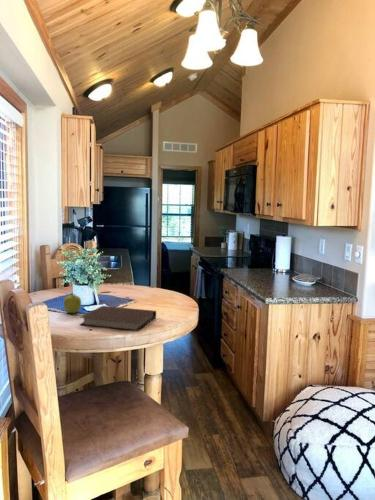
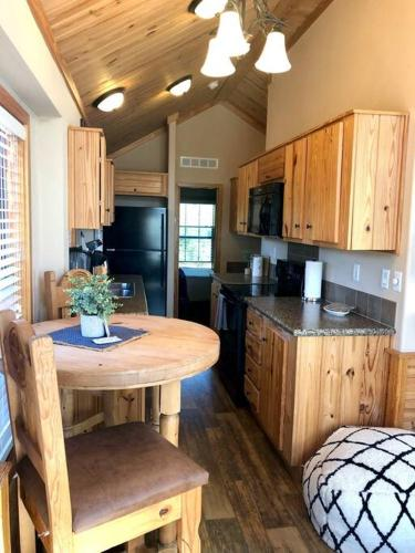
- fruit [63,293,82,314]
- notebook [79,305,157,332]
